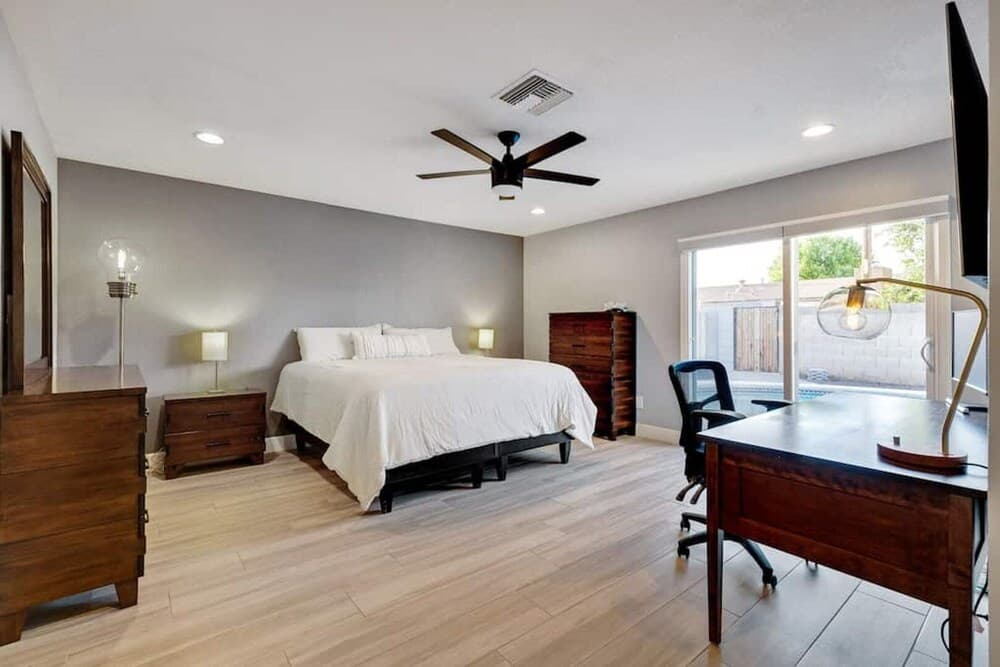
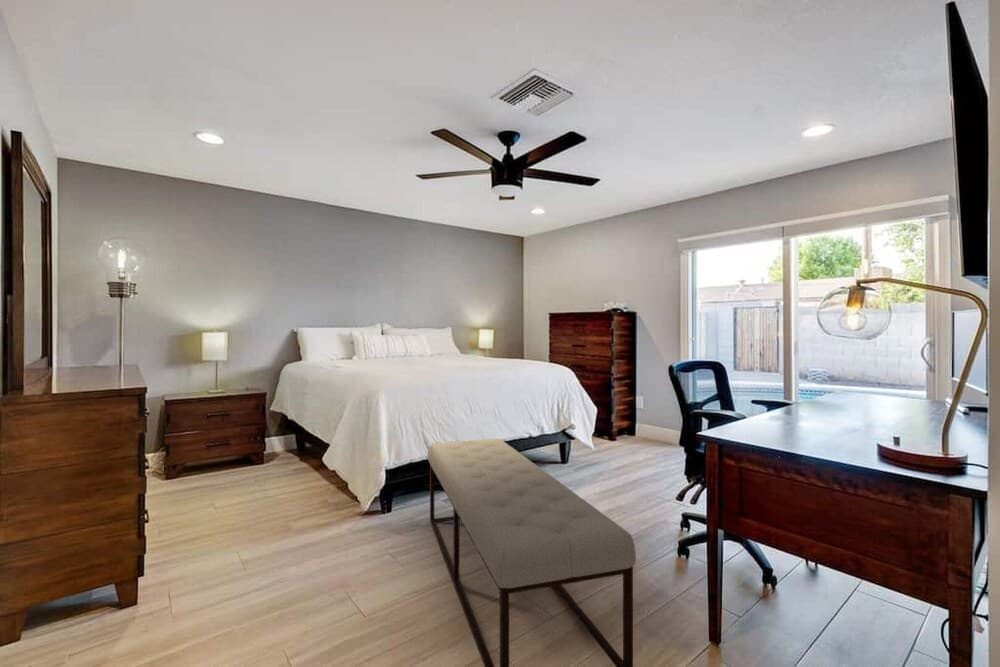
+ bench [427,438,637,667]
